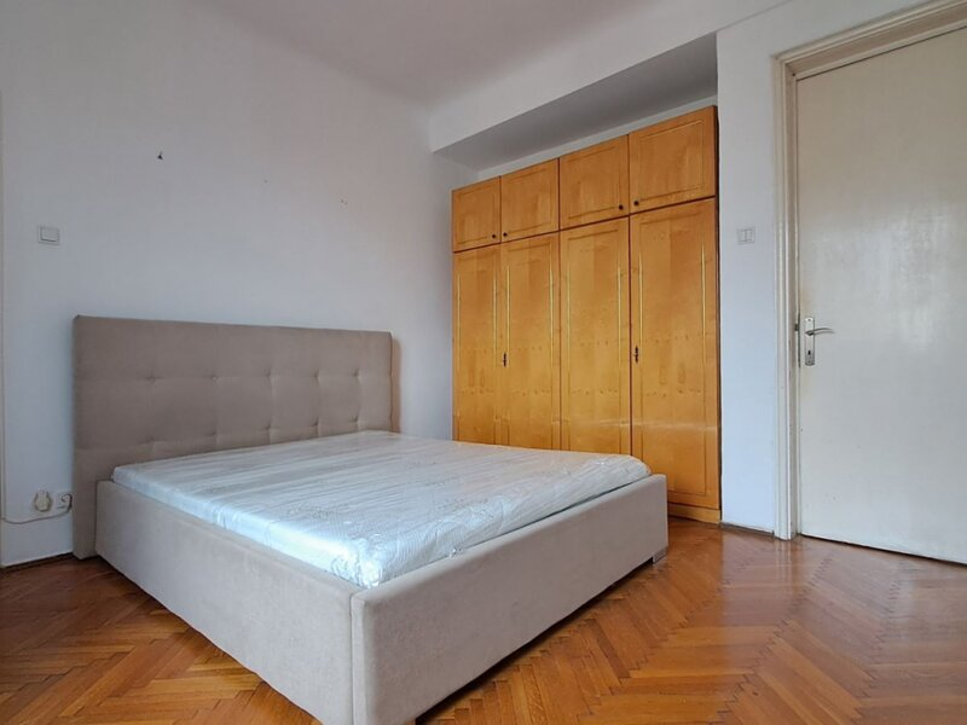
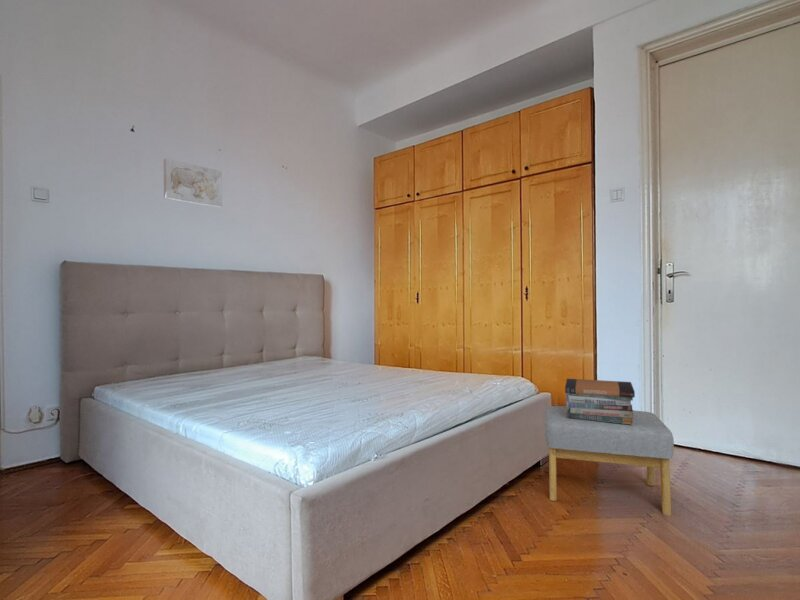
+ wall art [163,158,223,208]
+ footstool [544,405,675,517]
+ book stack [564,378,636,425]
